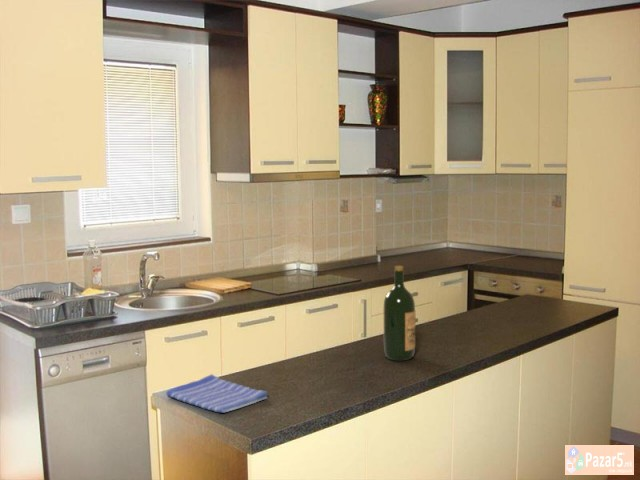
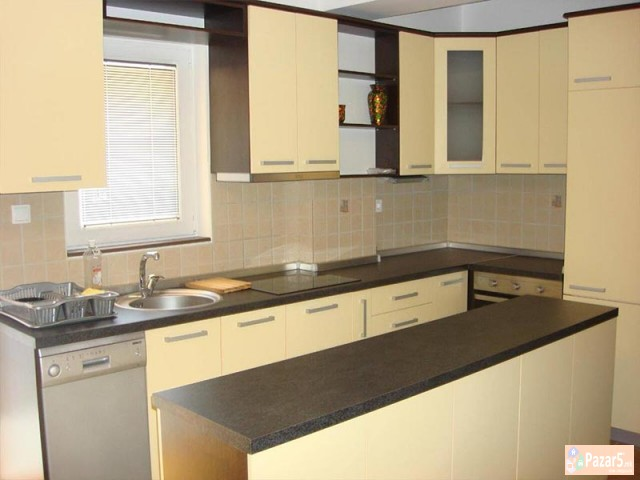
- dish towel [165,373,268,414]
- wine bottle [383,265,416,361]
